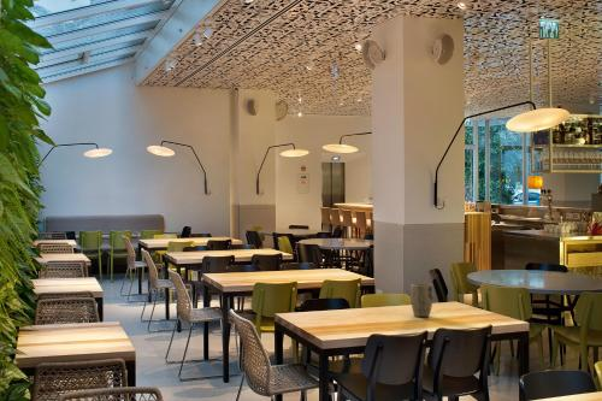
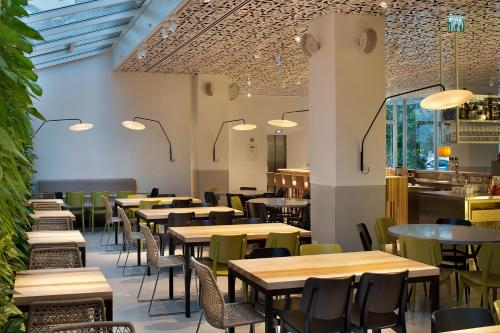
- plant pot [409,283,433,318]
